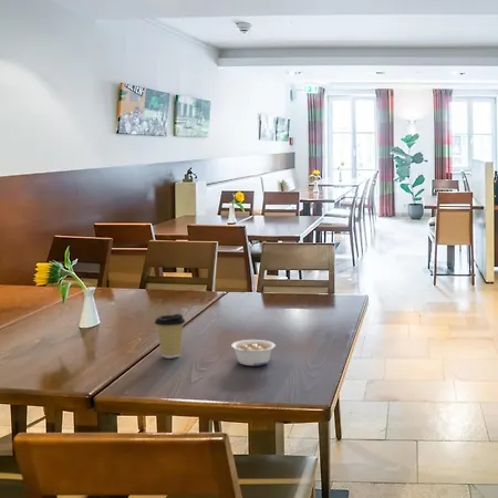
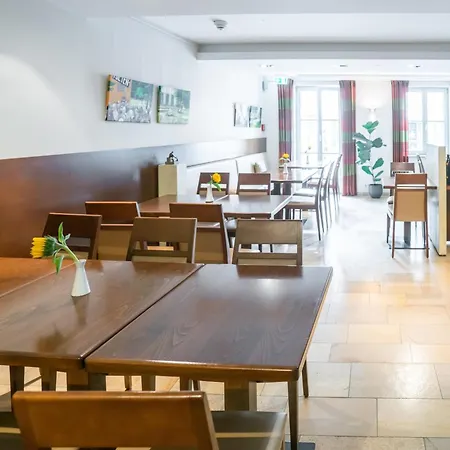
- legume [230,339,277,366]
- coffee cup [154,313,187,360]
